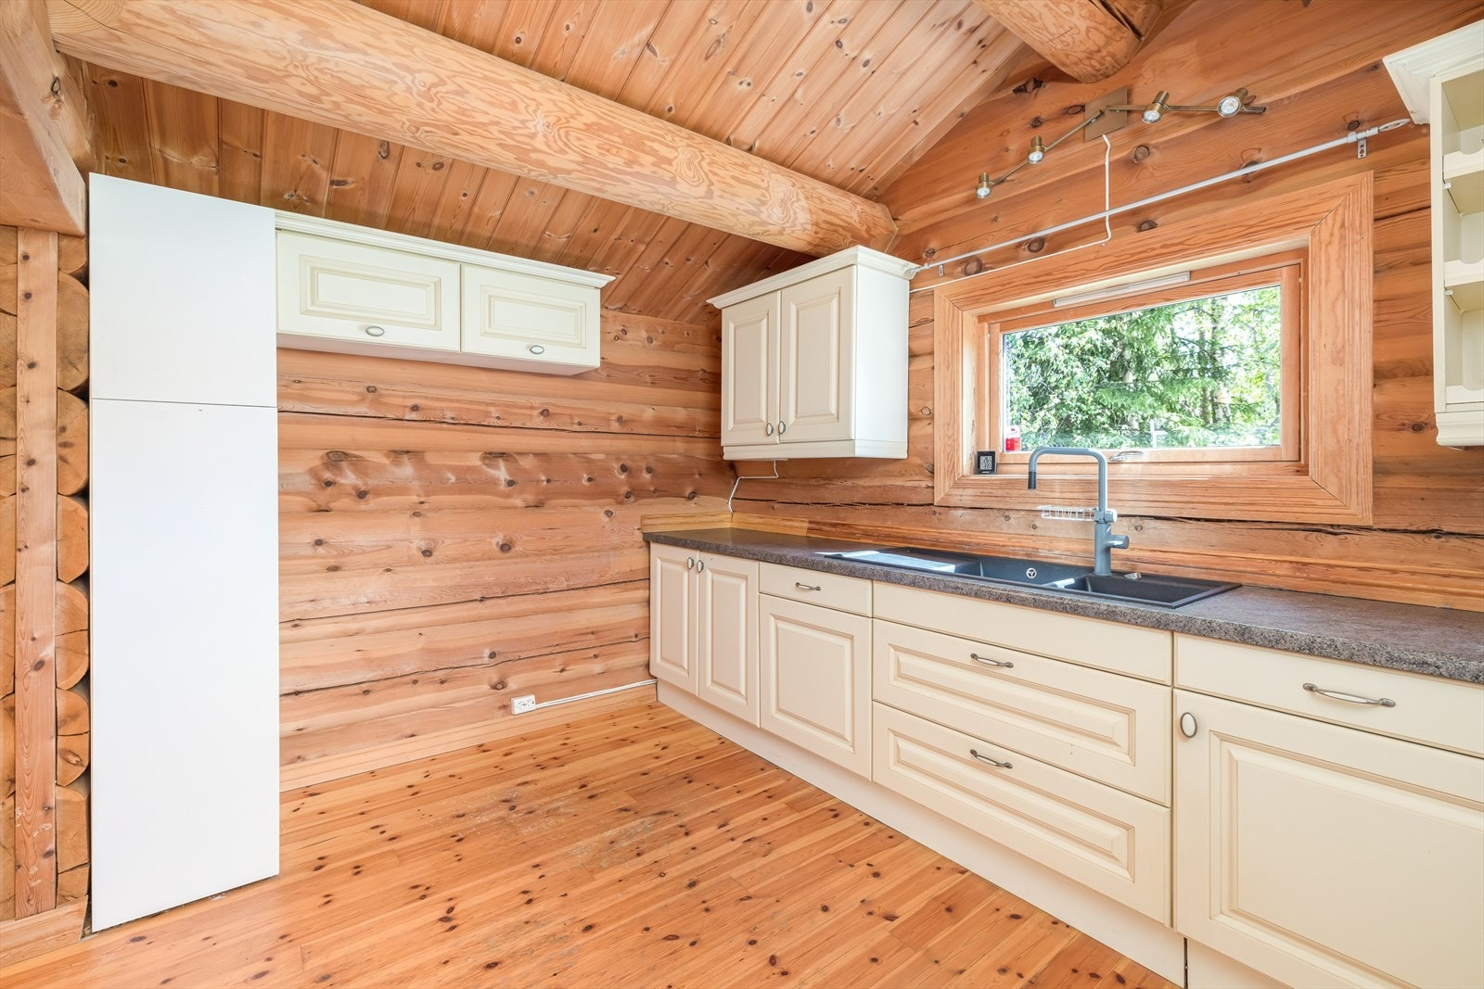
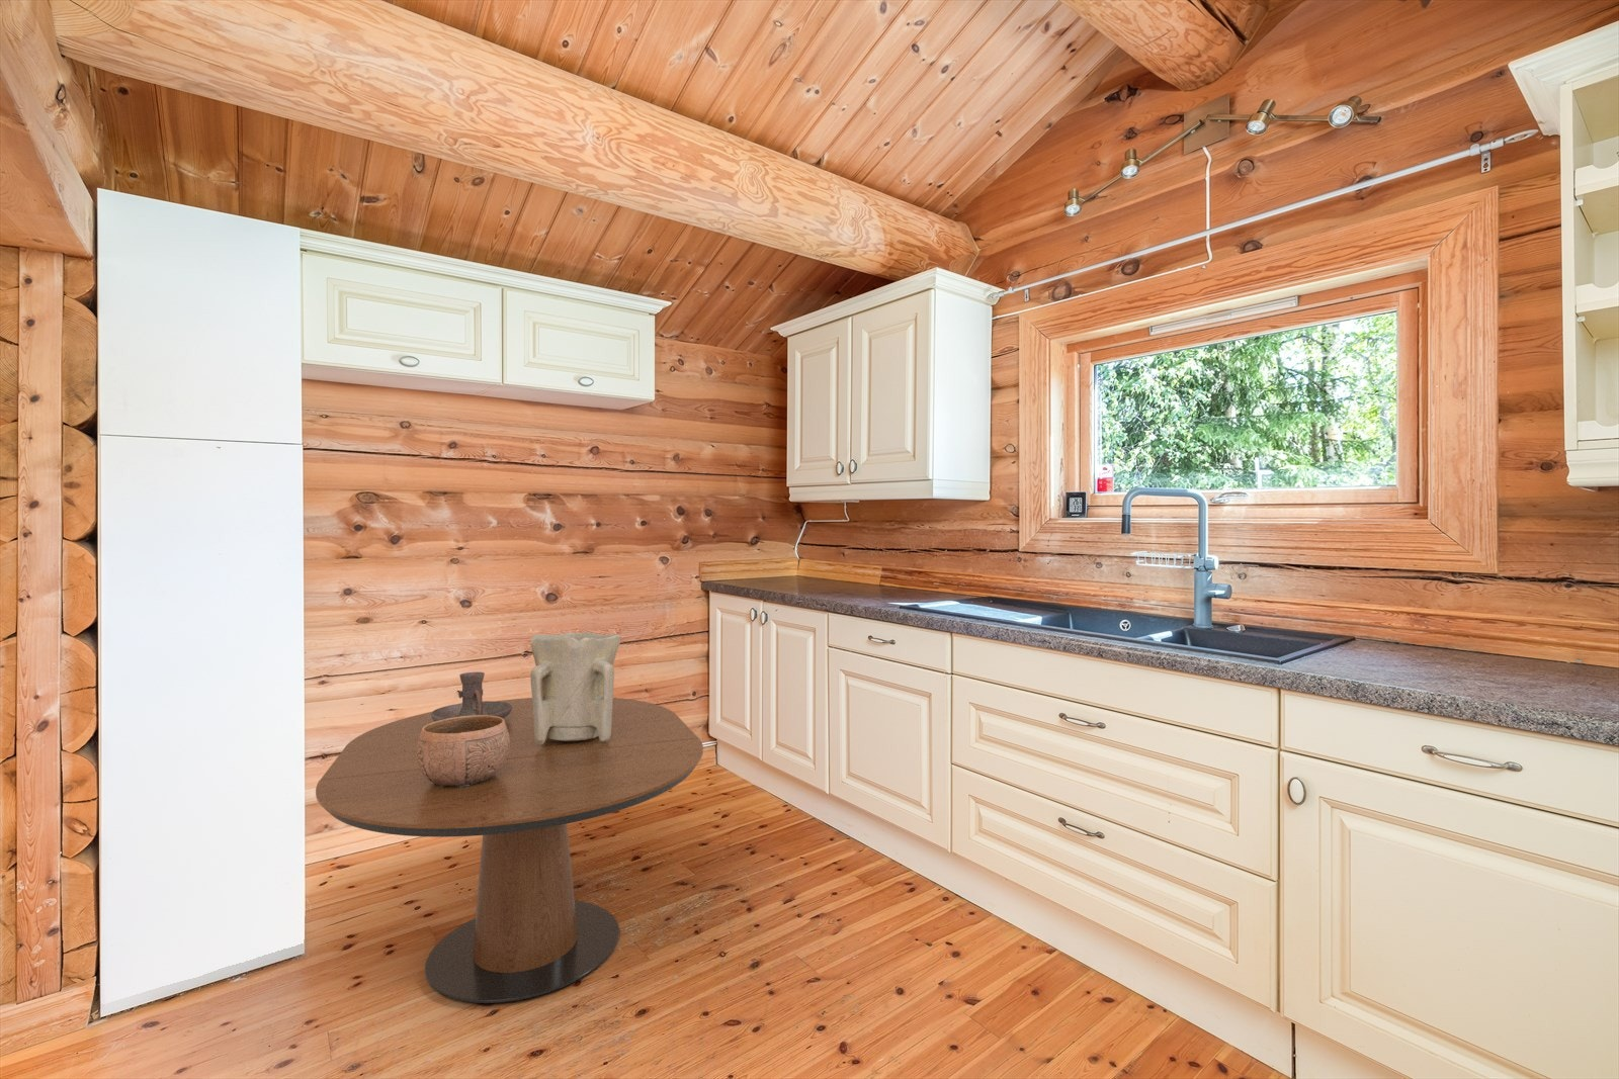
+ vase [529,631,622,744]
+ bowl [417,715,510,788]
+ dining table [314,697,705,1004]
+ candle holder [431,672,512,723]
